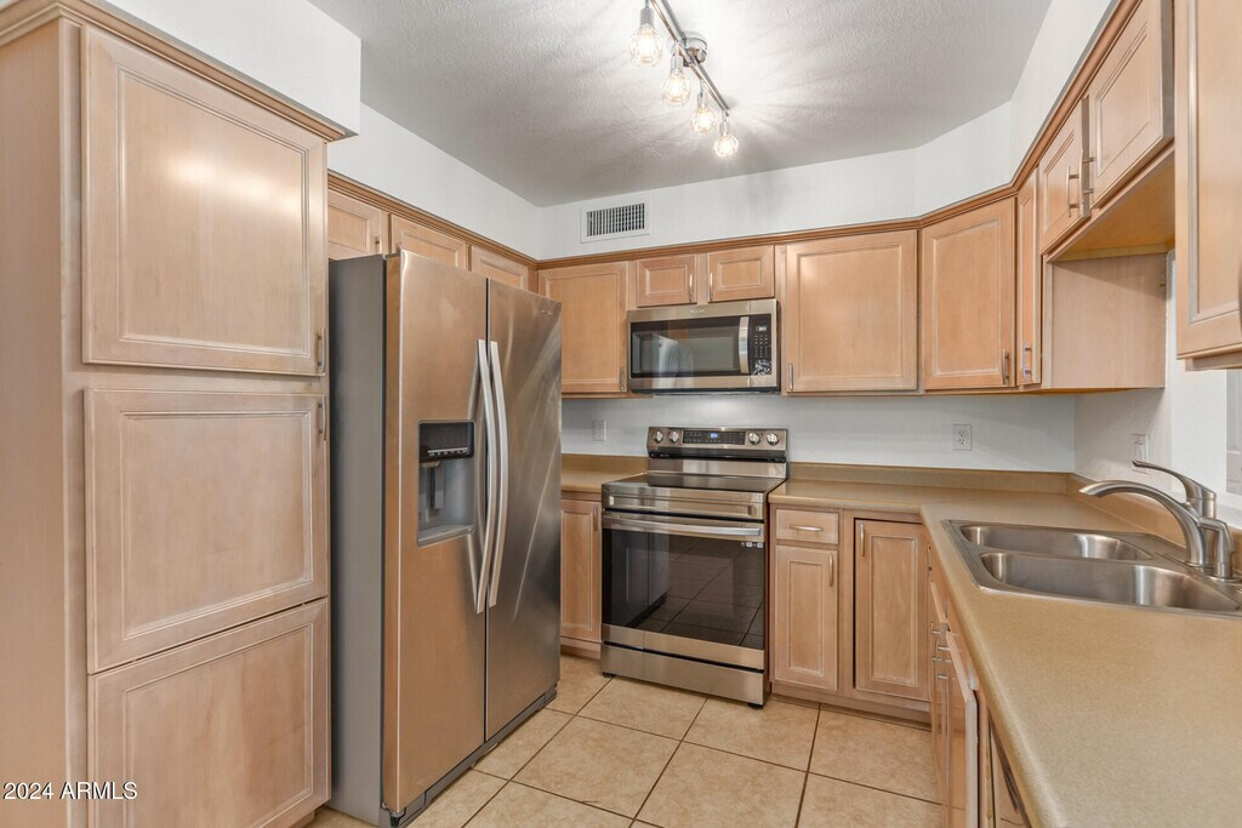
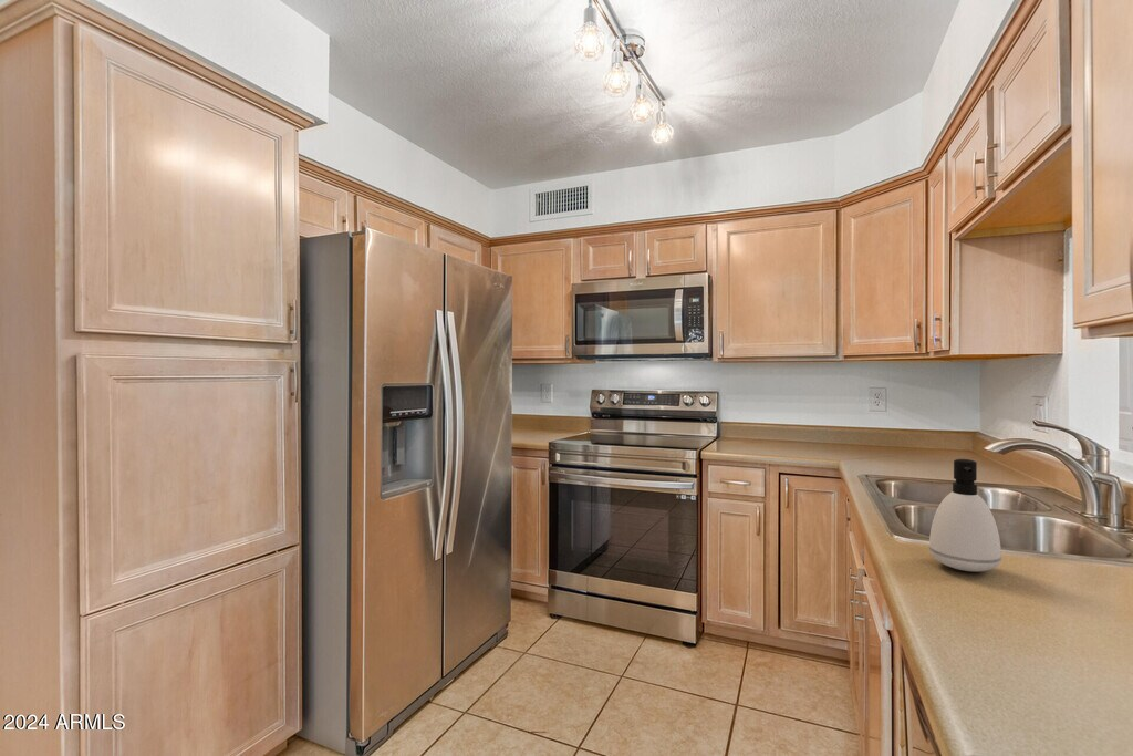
+ soap dispenser [928,458,1002,572]
